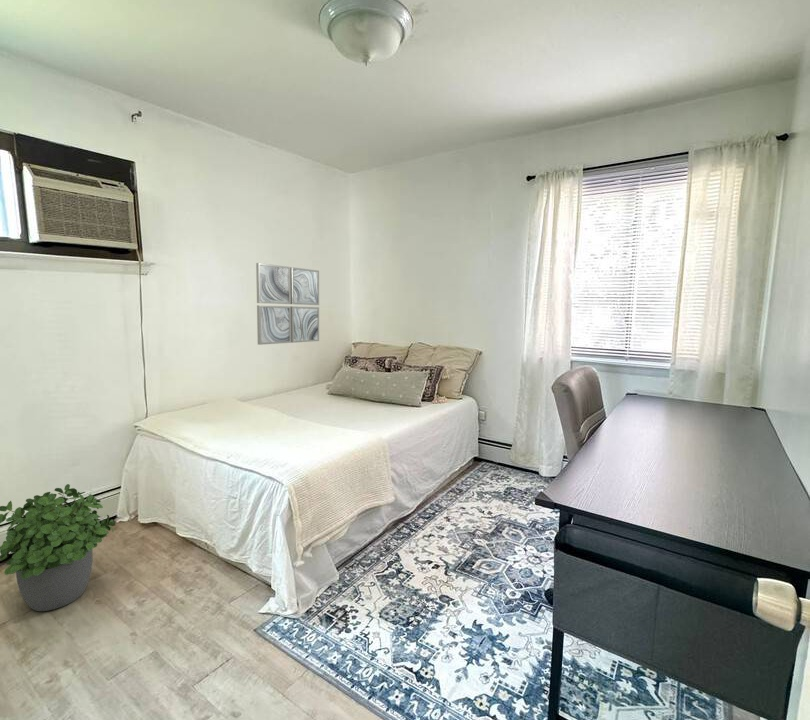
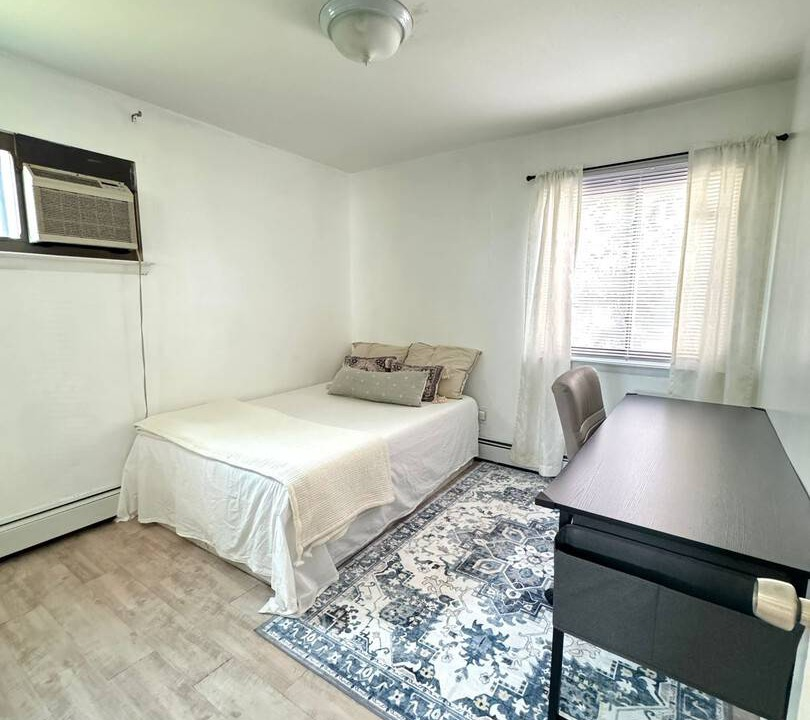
- potted plant [0,483,116,612]
- wall art [255,262,320,346]
